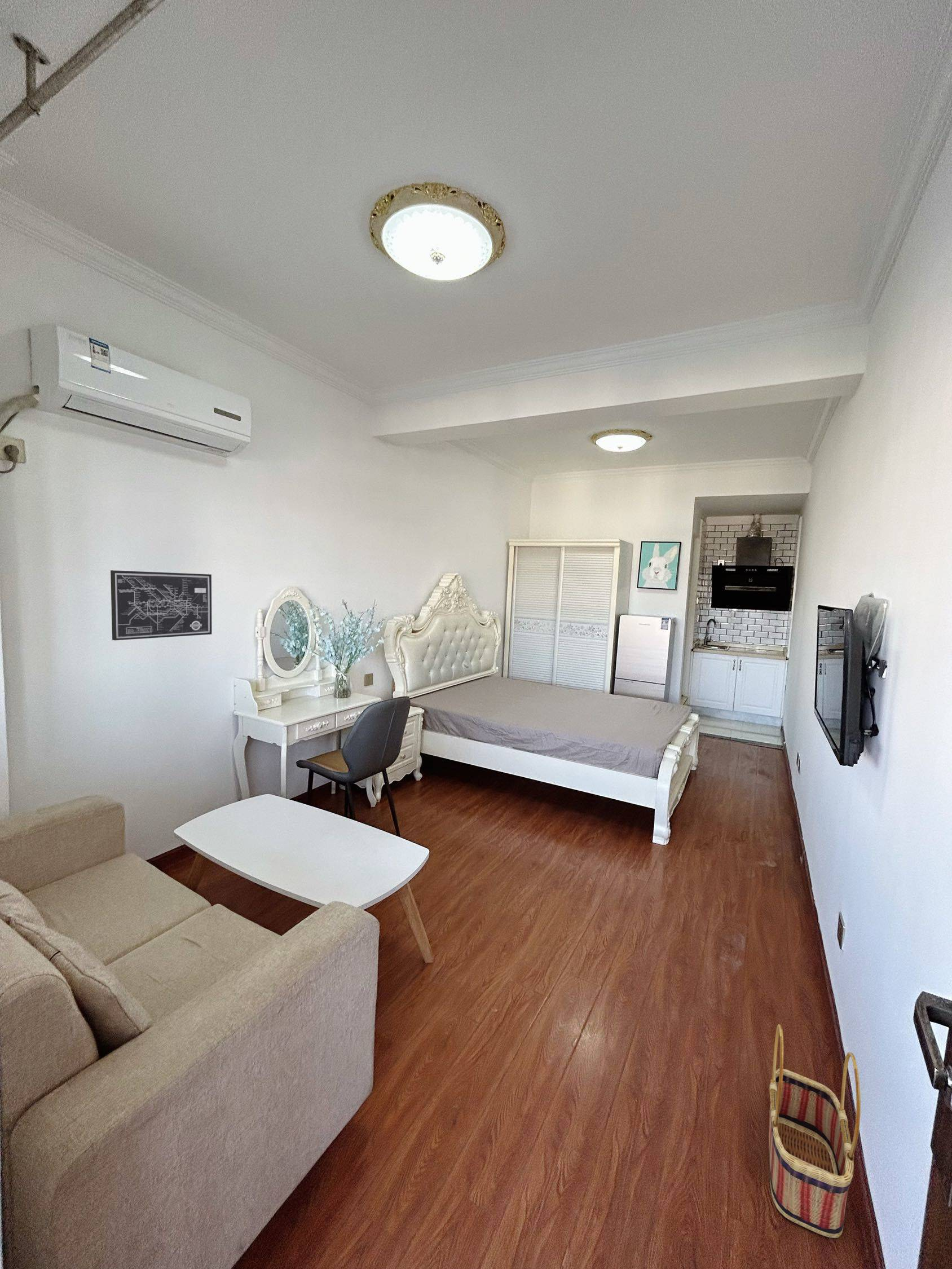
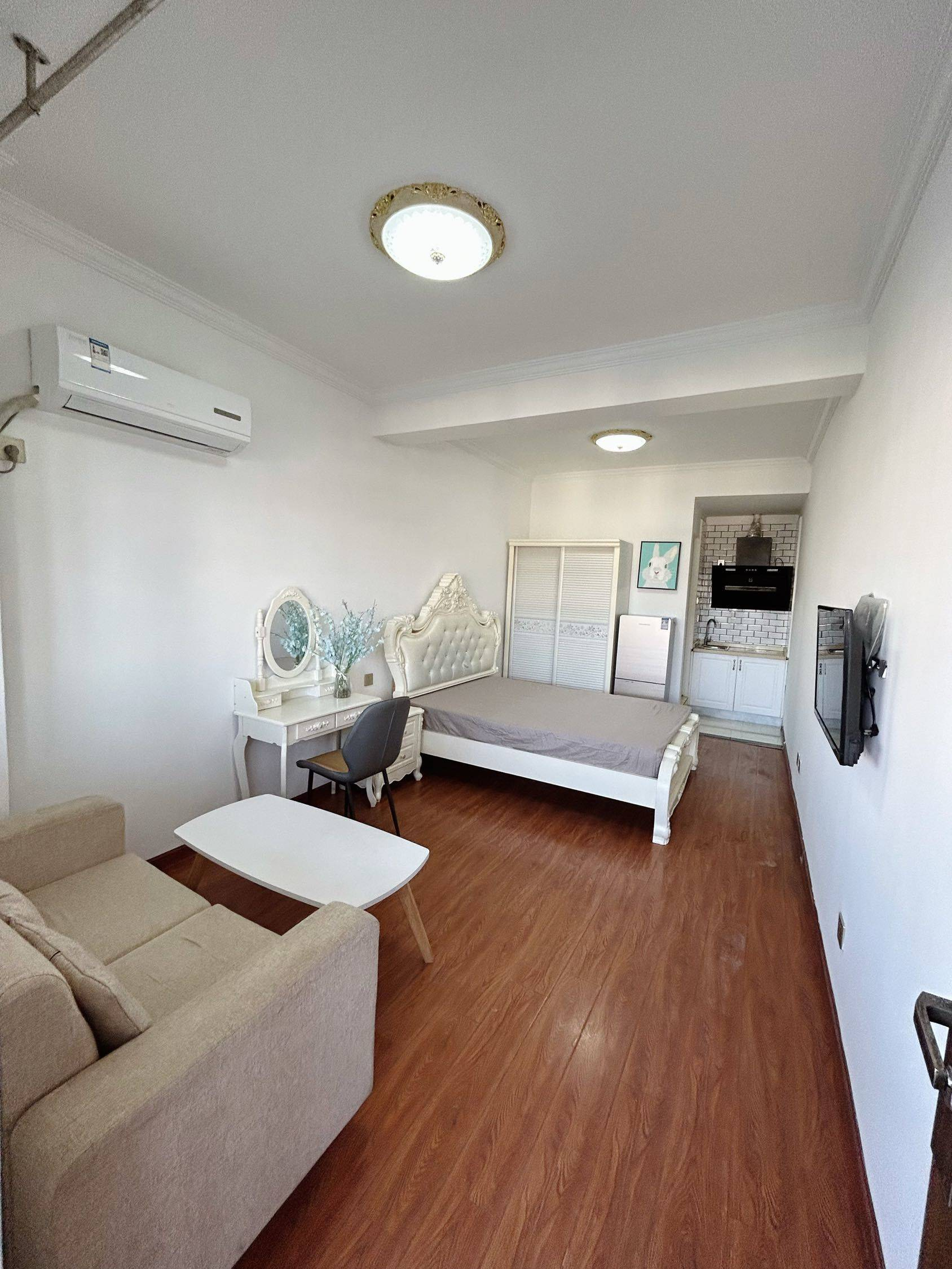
- basket [768,1024,861,1239]
- wall art [110,570,213,641]
